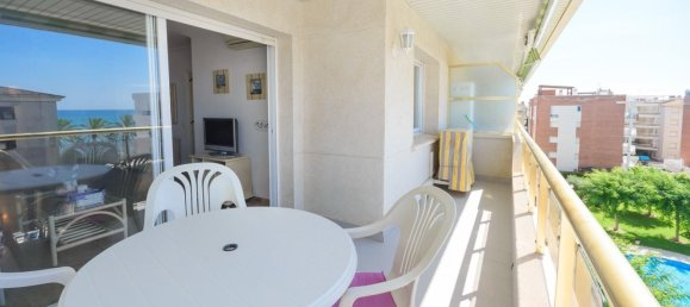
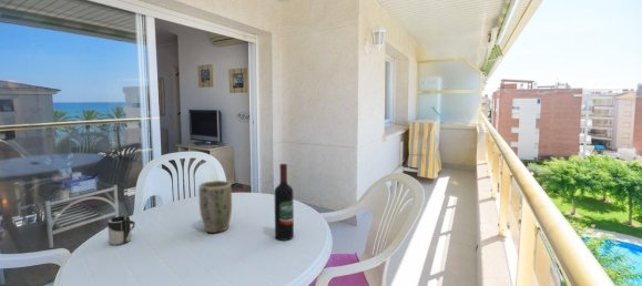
+ cup [106,215,136,246]
+ plant pot [197,180,233,234]
+ wine bottle [273,163,295,242]
